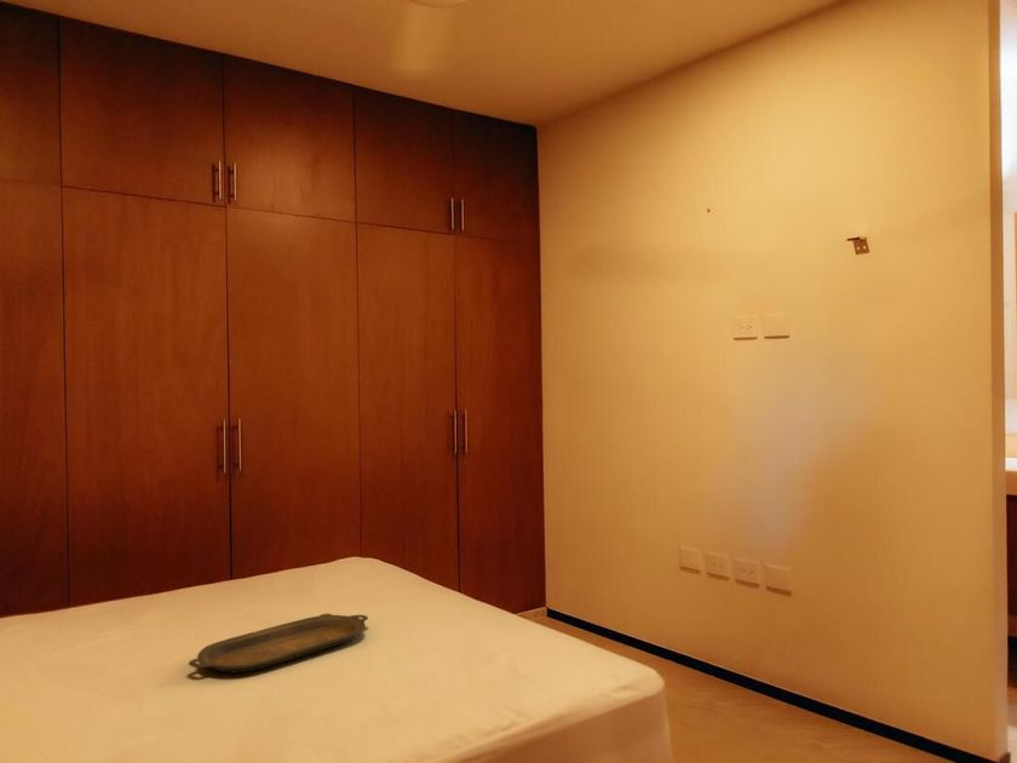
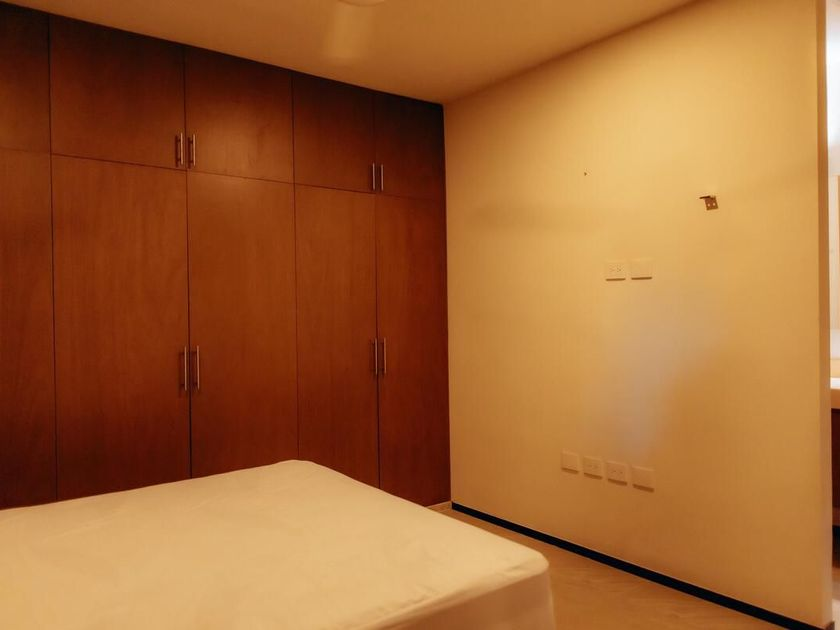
- serving tray [188,613,369,673]
